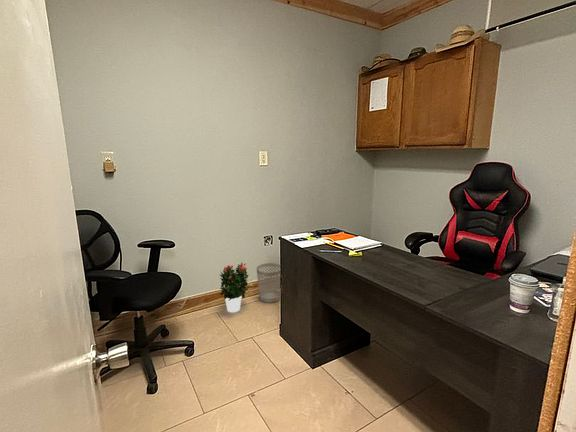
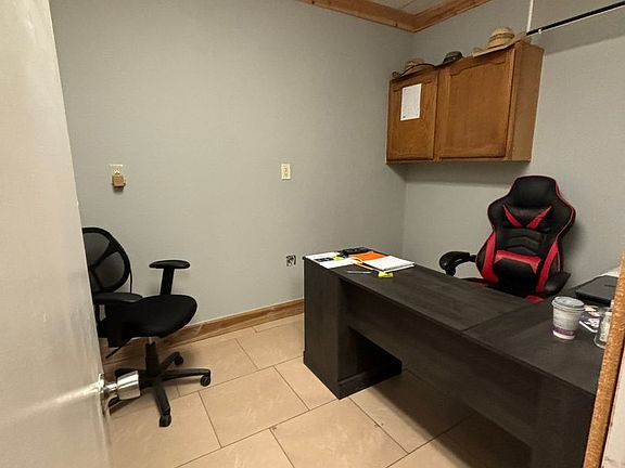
- wastebasket [256,262,281,304]
- potted flower [218,261,249,313]
